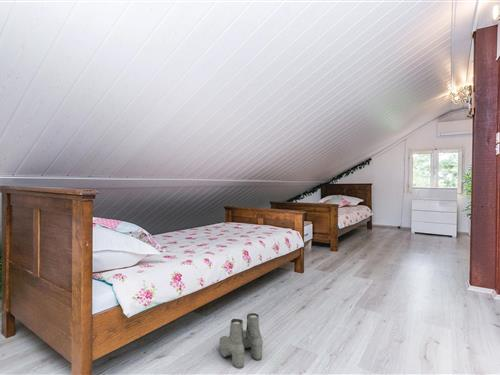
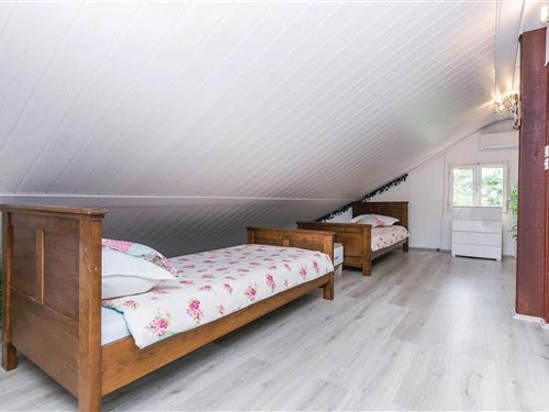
- boots [218,312,264,370]
